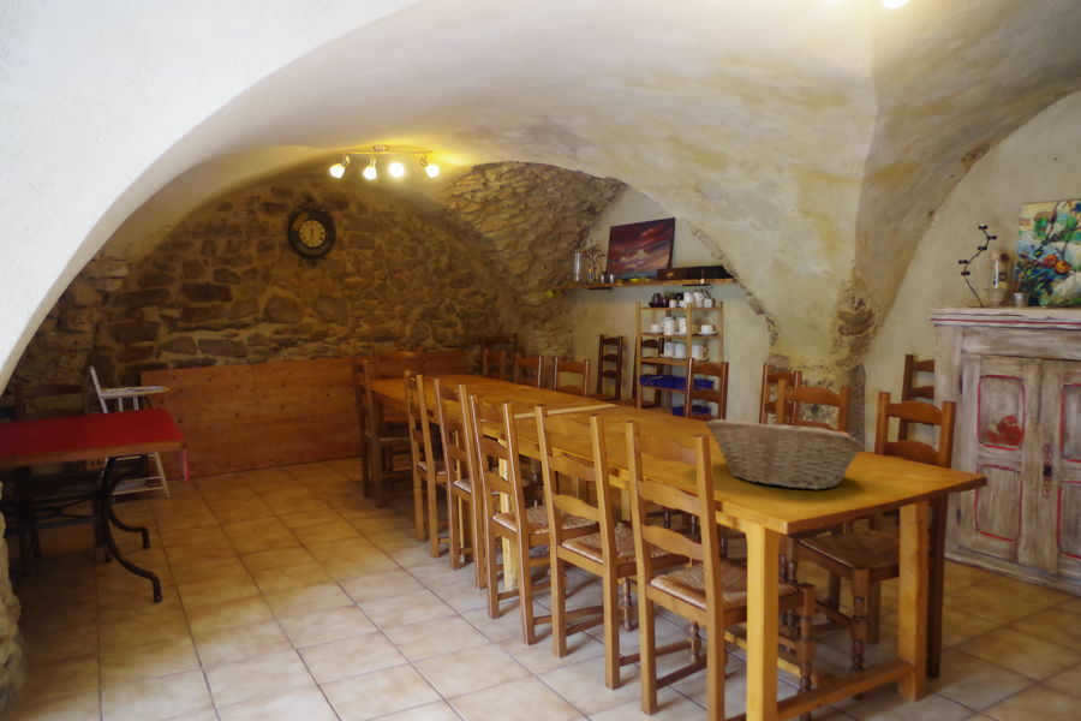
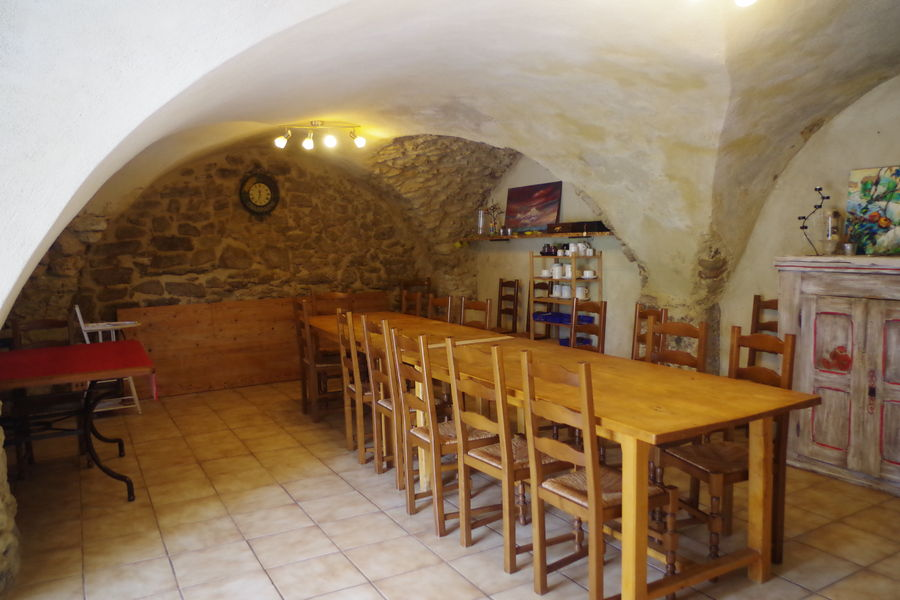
- fruit basket [705,418,867,490]
